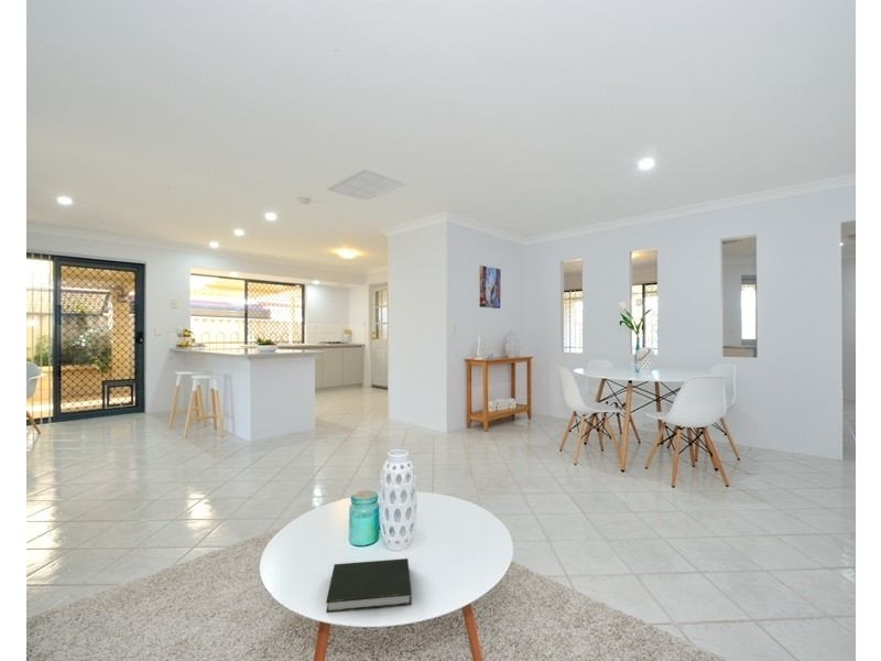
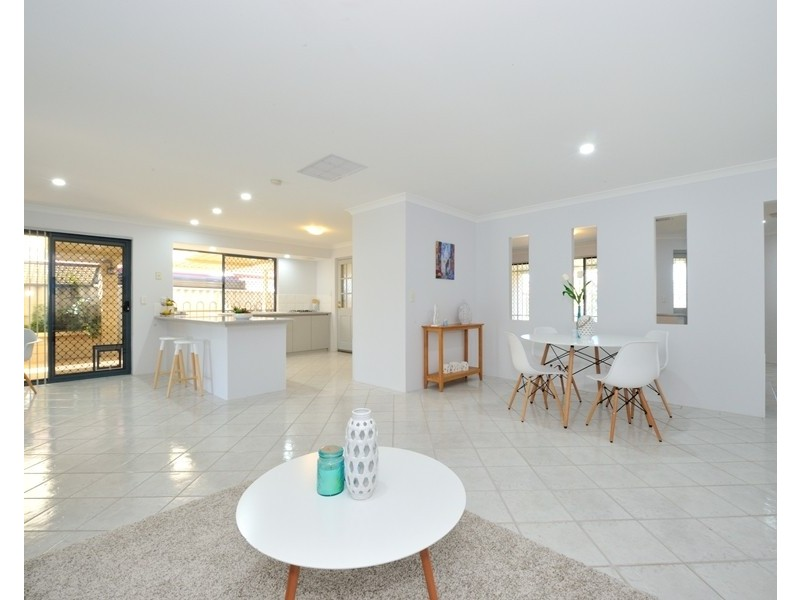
- book [325,557,413,614]
